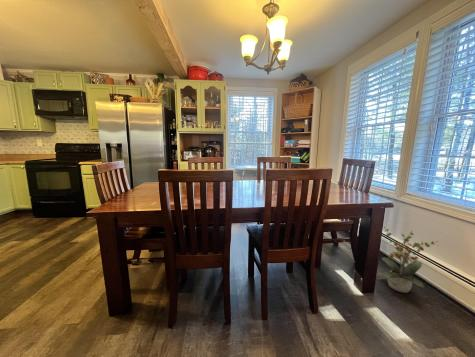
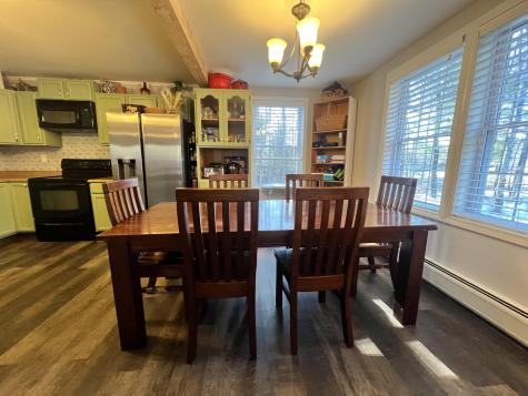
- potted plant [381,226,439,294]
